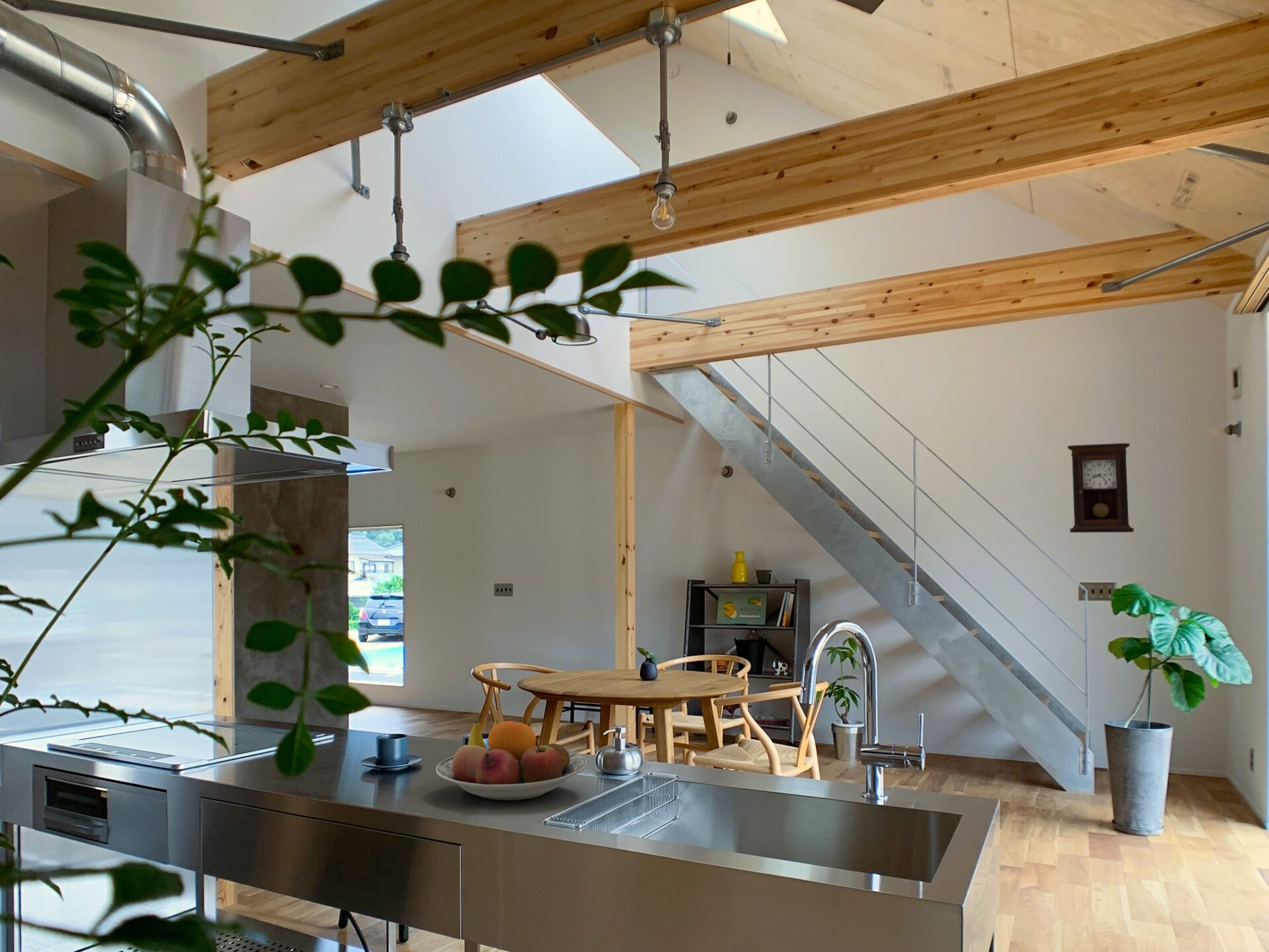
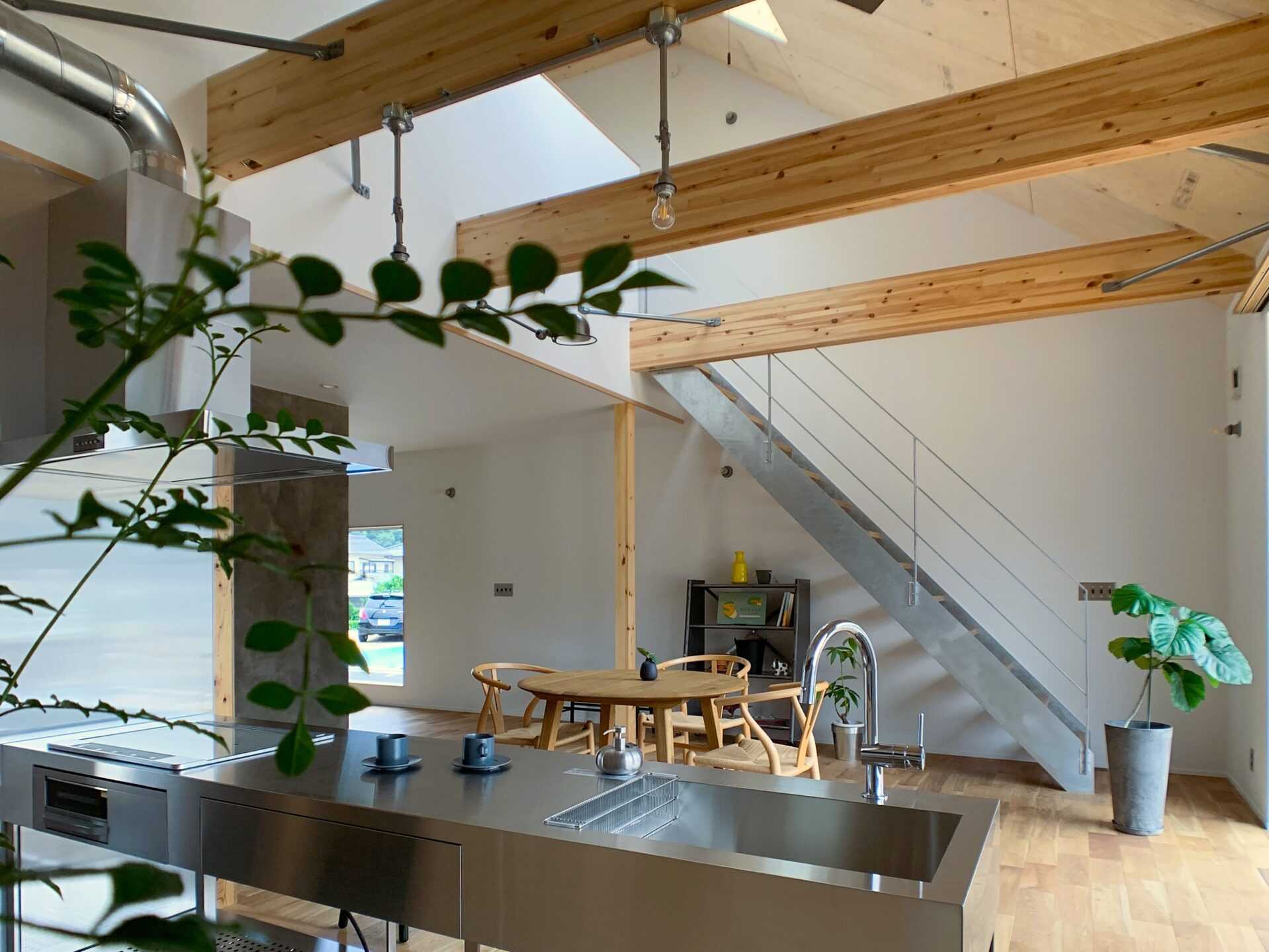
- pendulum clock [1067,443,1135,533]
- fruit bowl [435,720,588,801]
